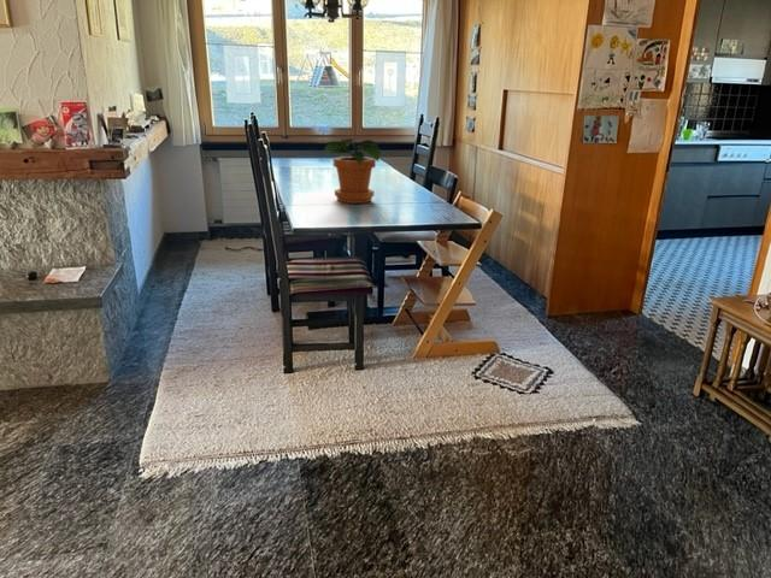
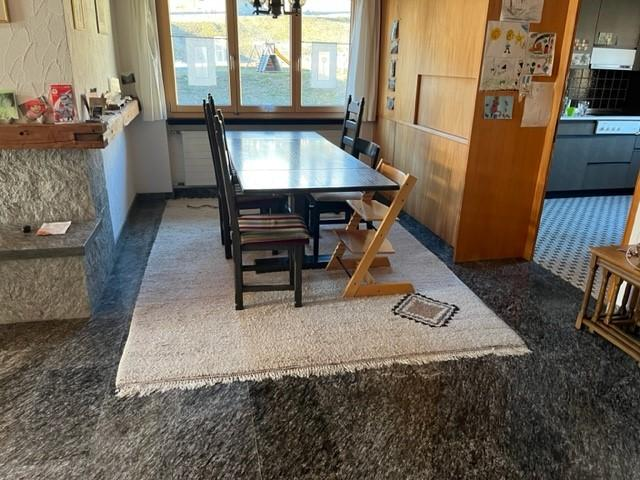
- potted plant [323,137,382,205]
